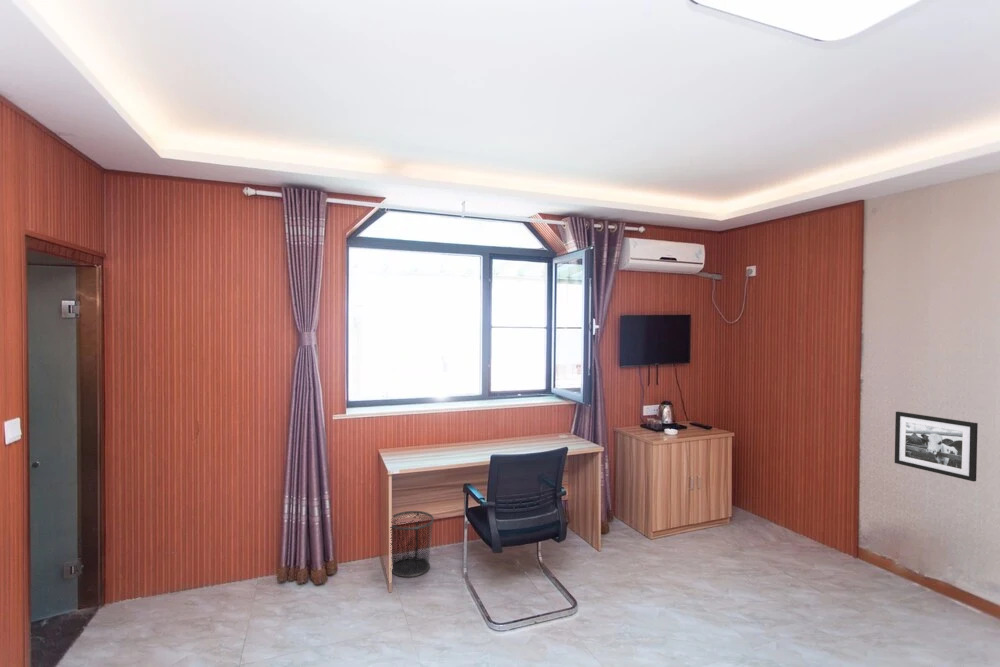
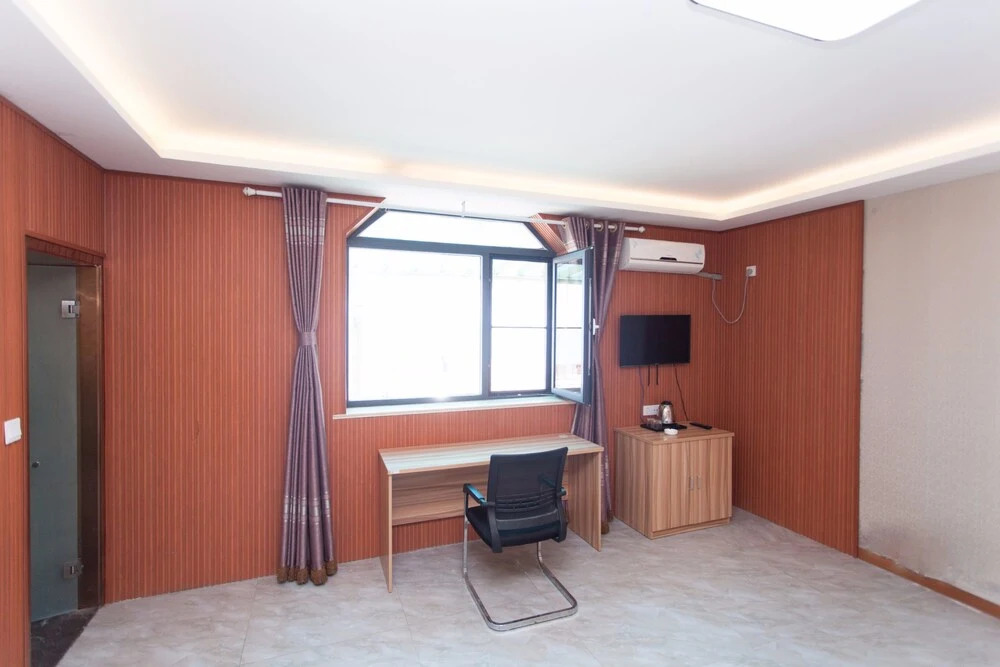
- picture frame [894,411,979,483]
- waste bin [391,510,435,578]
